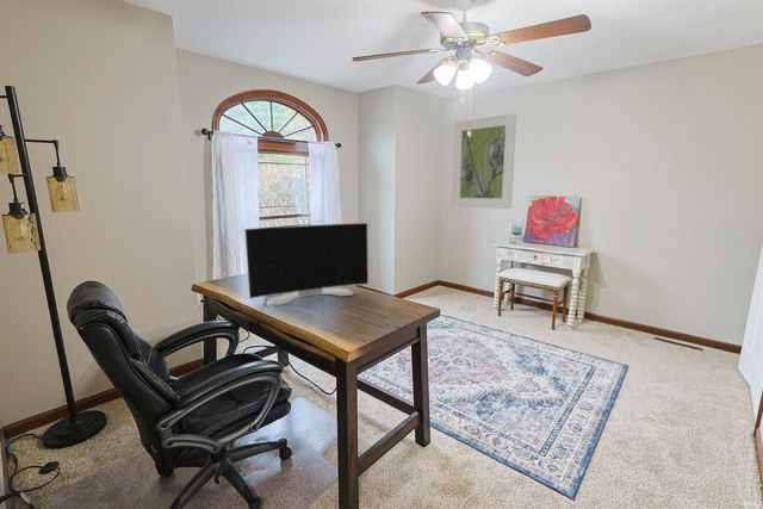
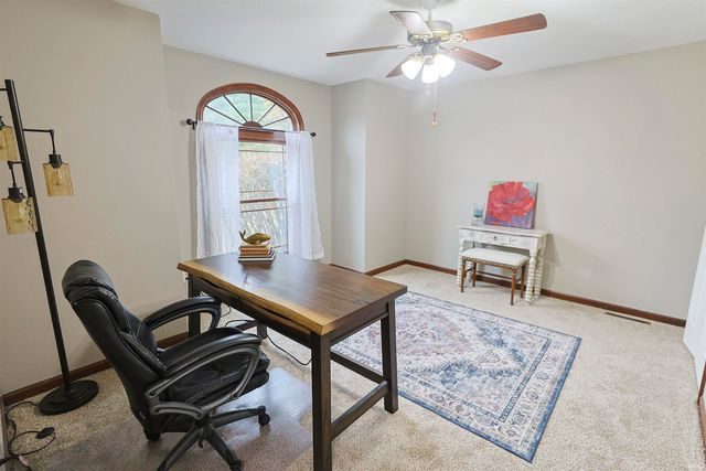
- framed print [451,112,517,210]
- computer monitor [243,222,370,306]
